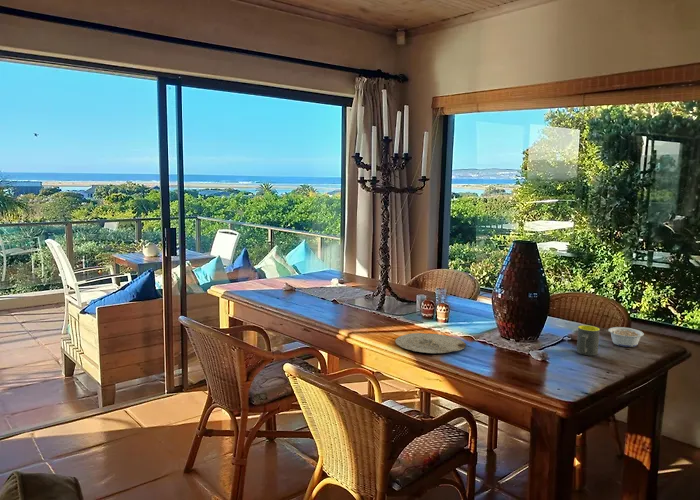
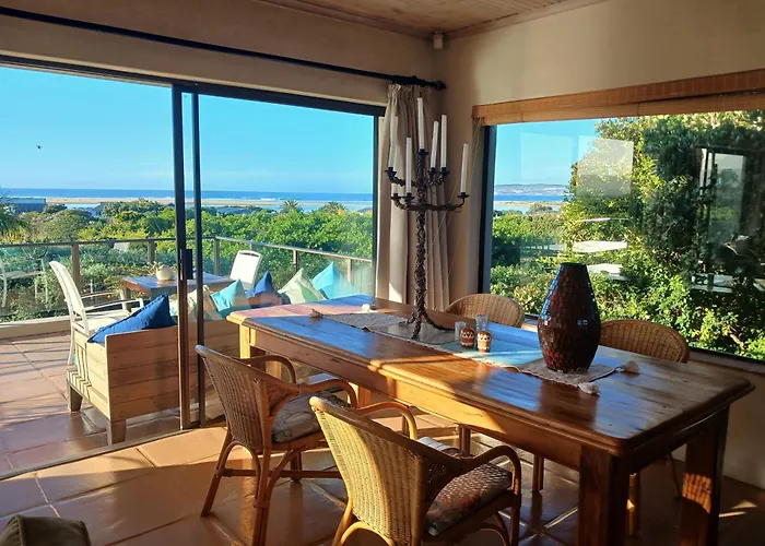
- plate [394,332,467,354]
- legume [605,326,645,348]
- mug [576,324,601,357]
